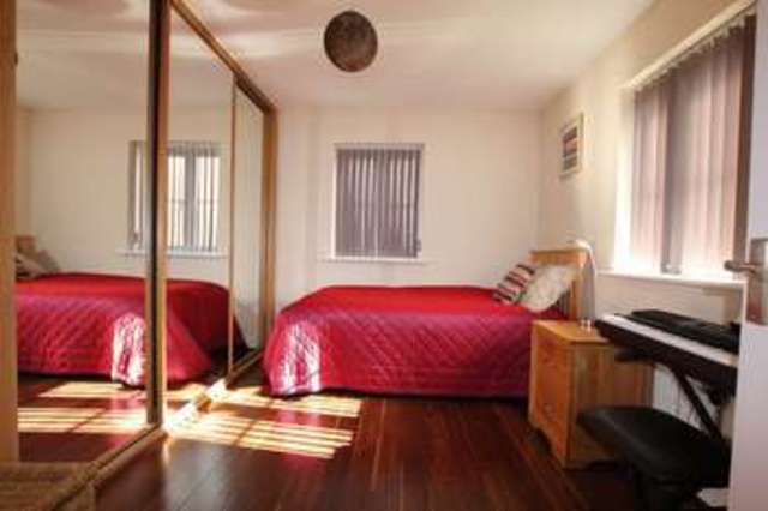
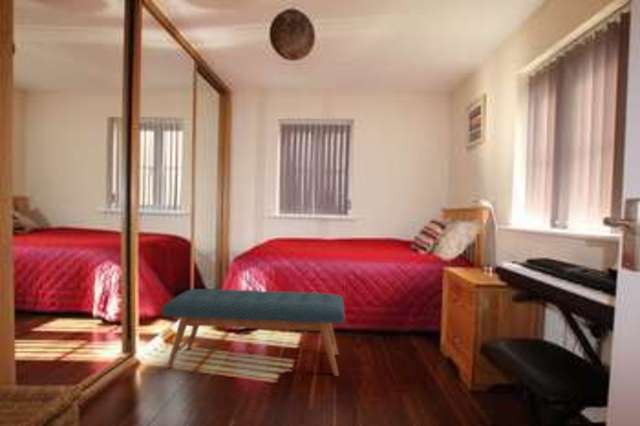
+ bench [161,288,345,377]
